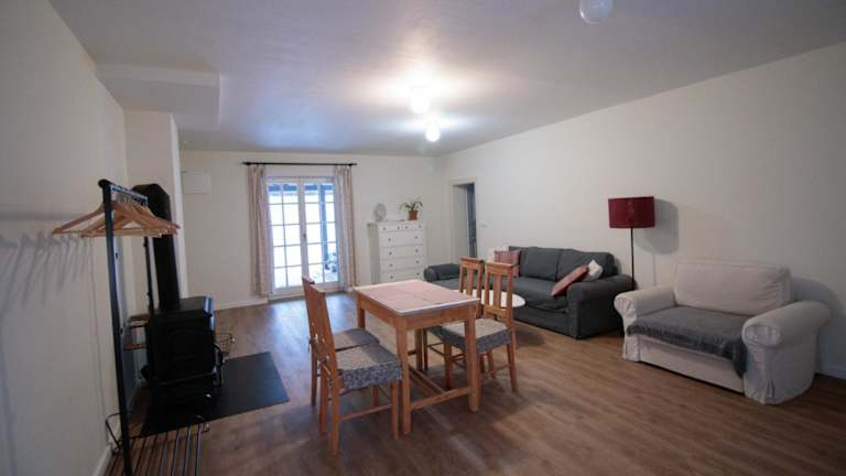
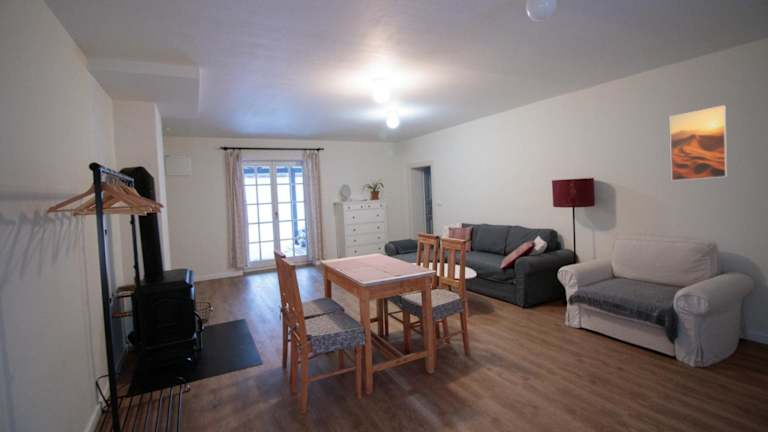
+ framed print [669,104,729,182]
